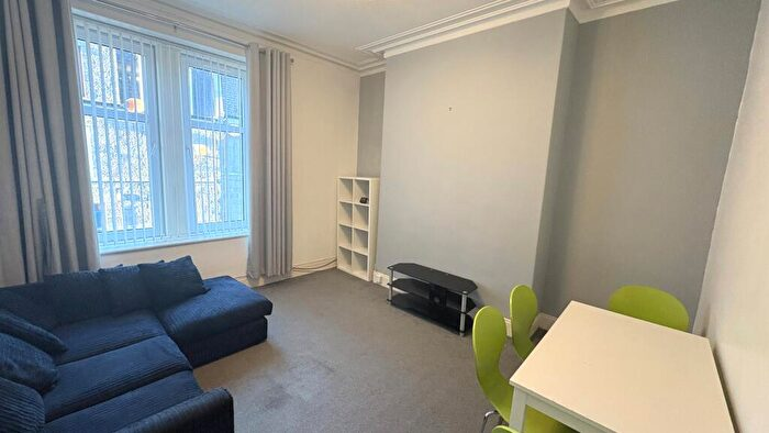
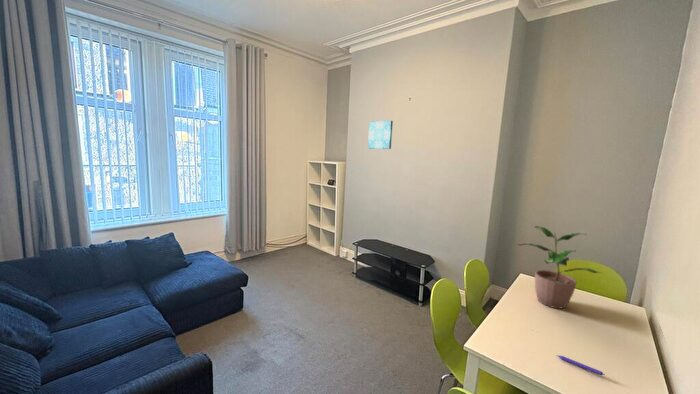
+ pen [555,354,606,376]
+ wall art [367,120,394,150]
+ potted plant [515,225,602,310]
